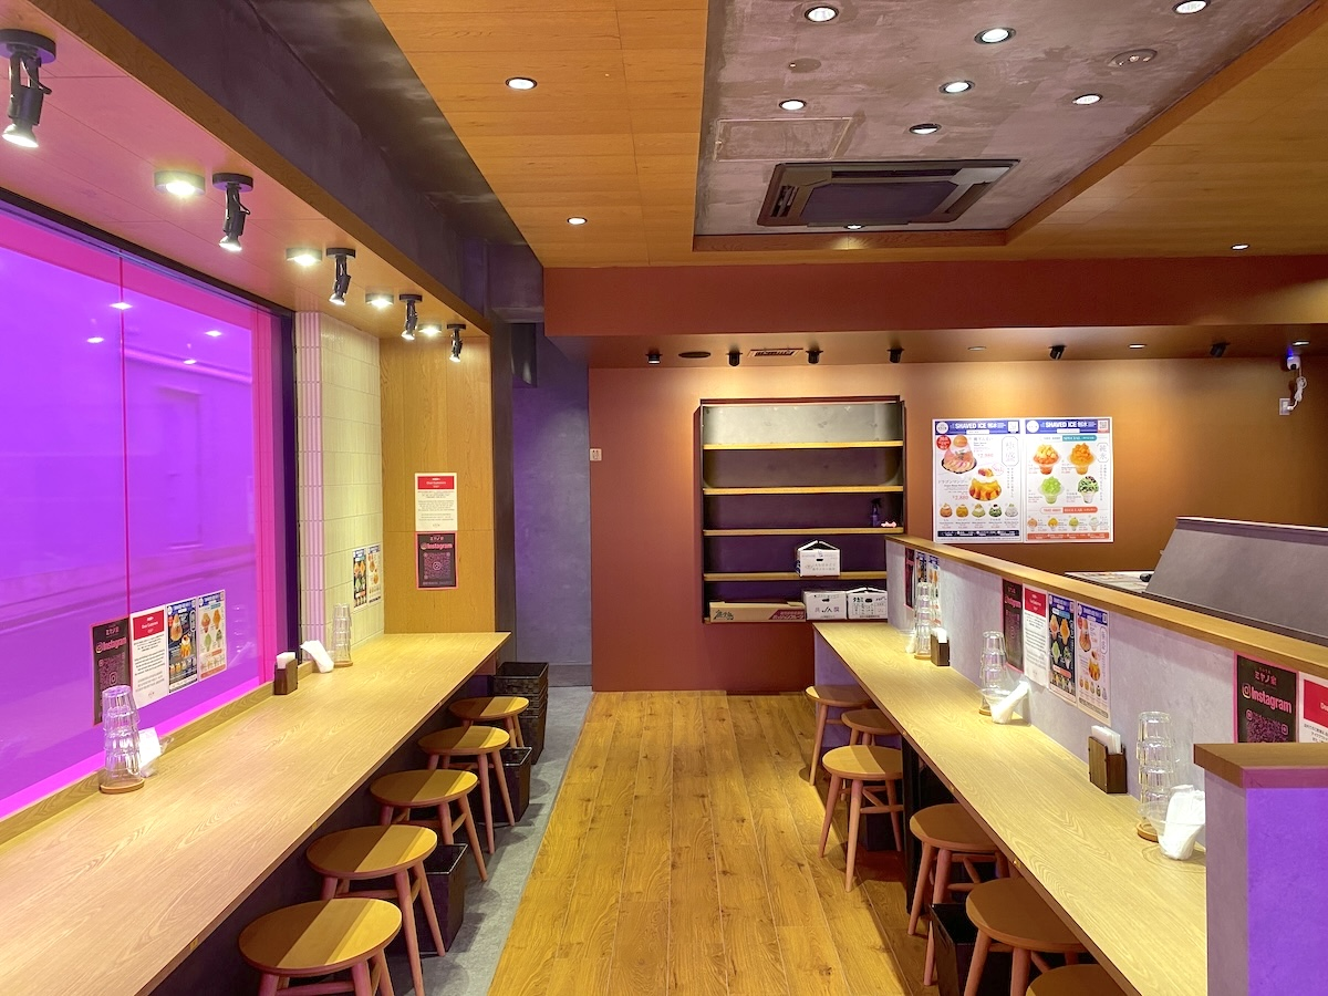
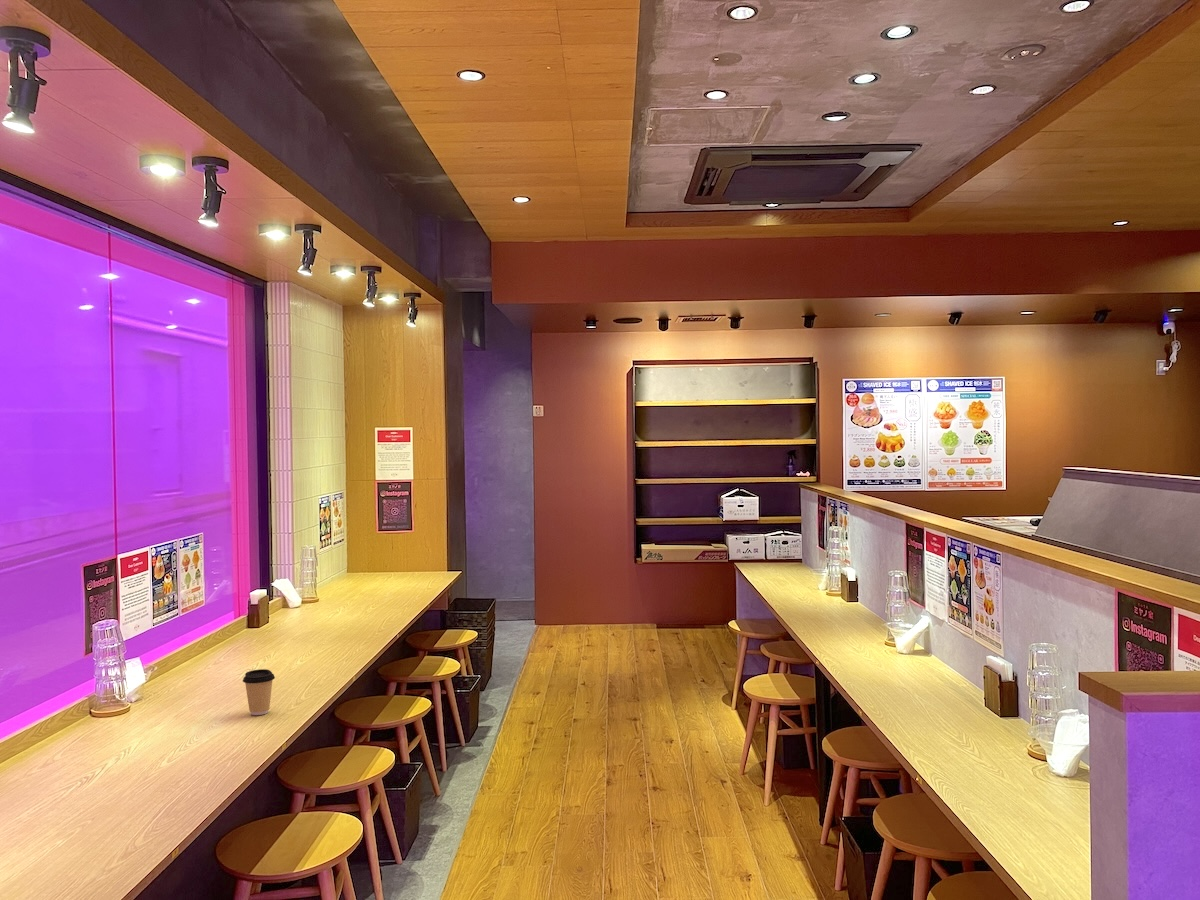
+ coffee cup [242,668,276,716]
